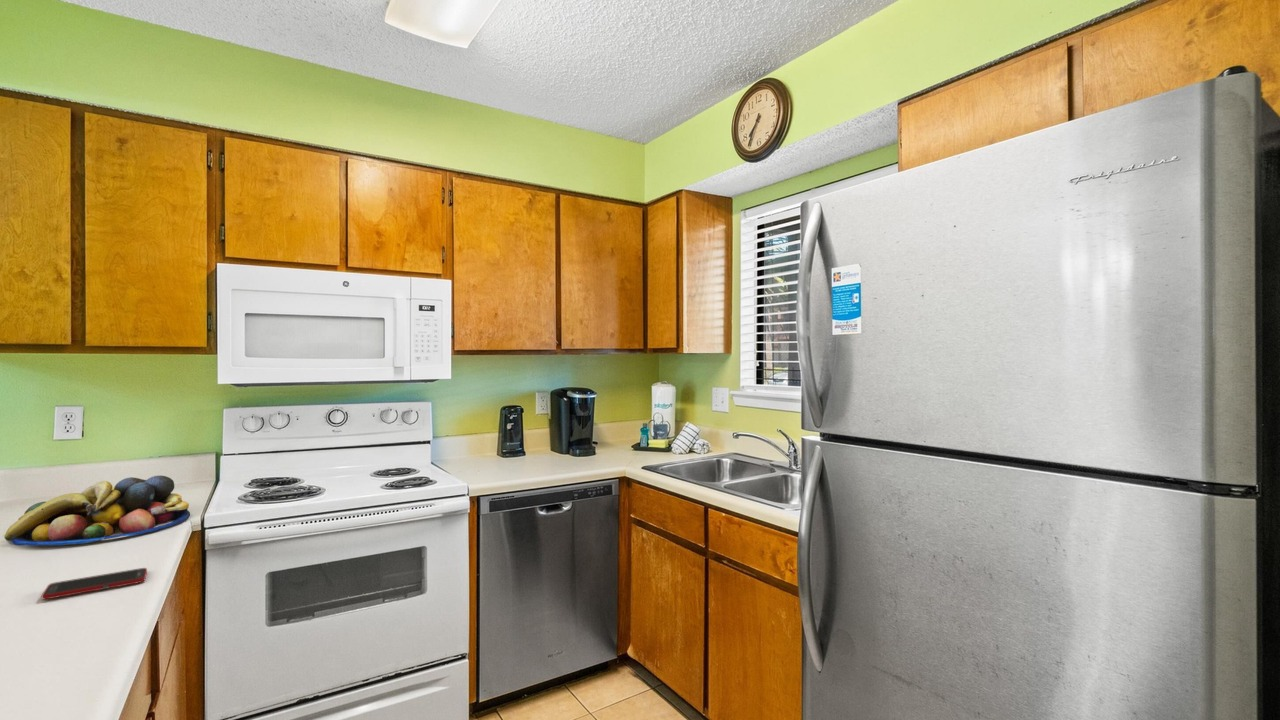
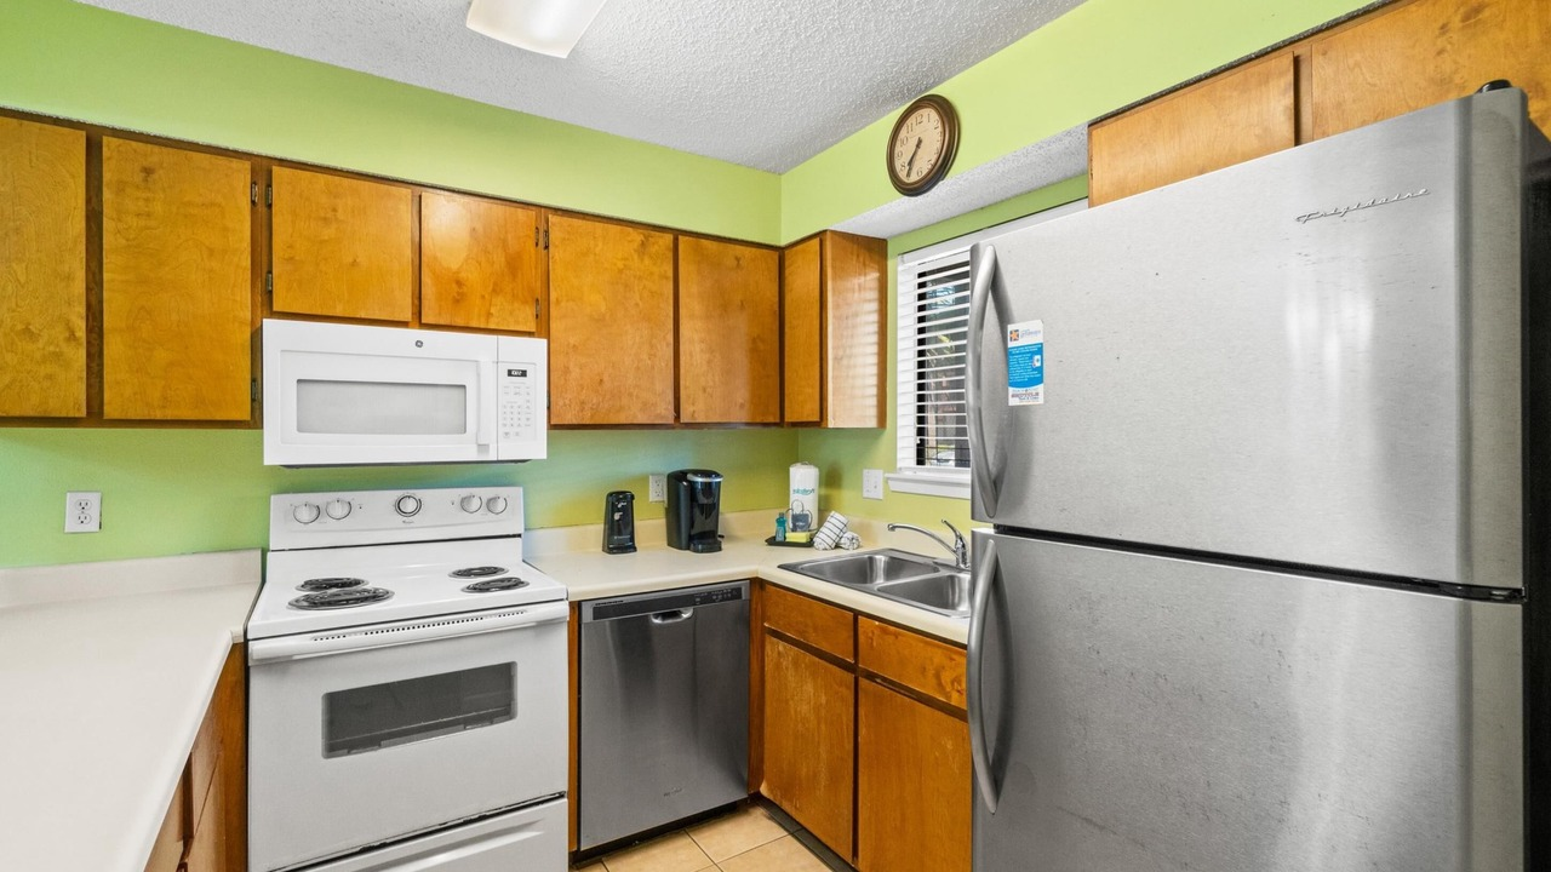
- cell phone [41,567,148,600]
- fruit bowl [3,475,191,547]
